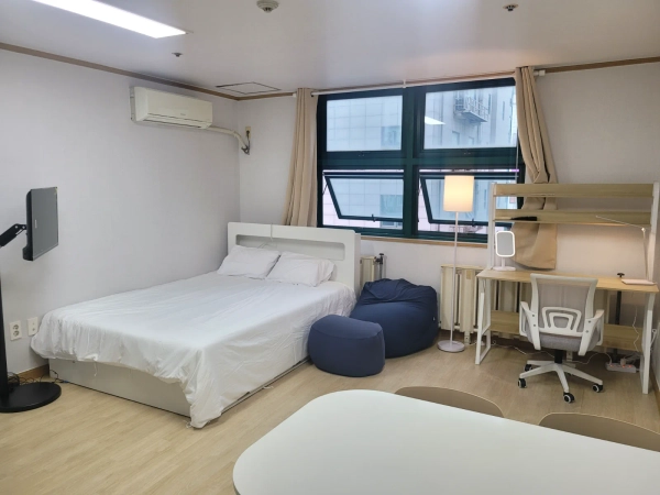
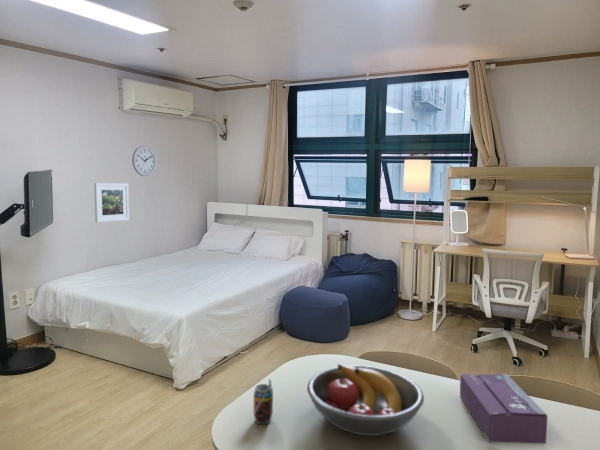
+ fruit bowl [306,363,425,437]
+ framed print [93,182,130,224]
+ beverage can [253,378,274,425]
+ wall clock [131,145,157,177]
+ tissue box [459,373,549,445]
